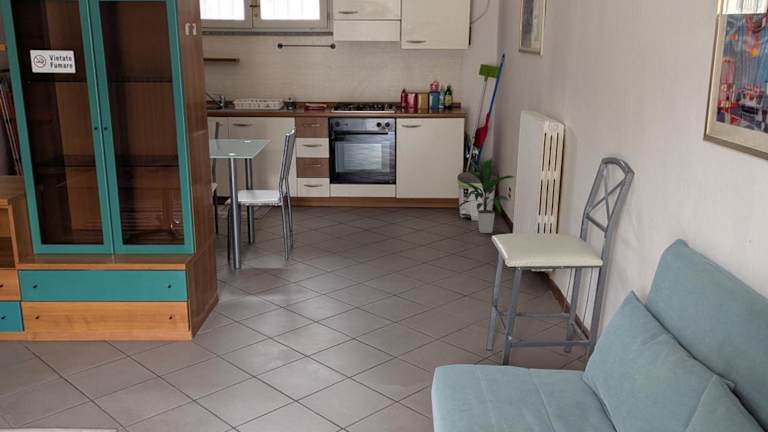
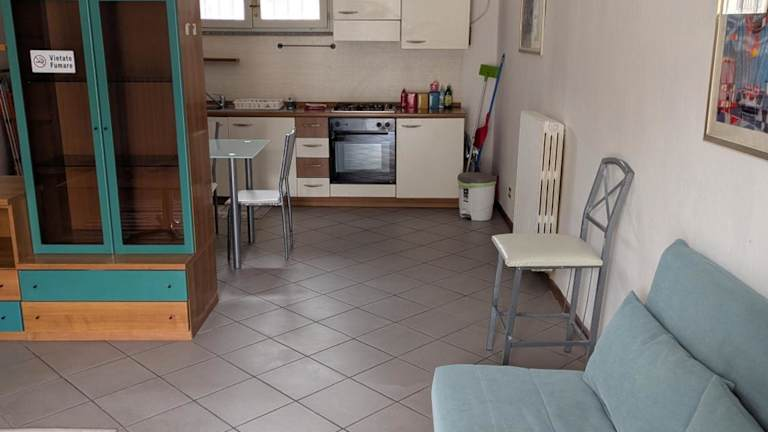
- indoor plant [454,157,515,234]
